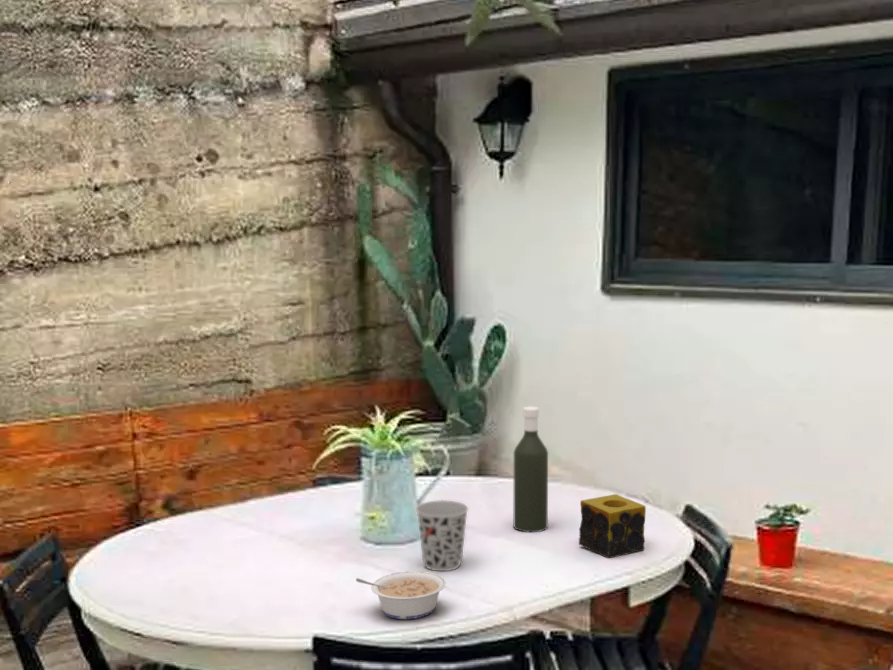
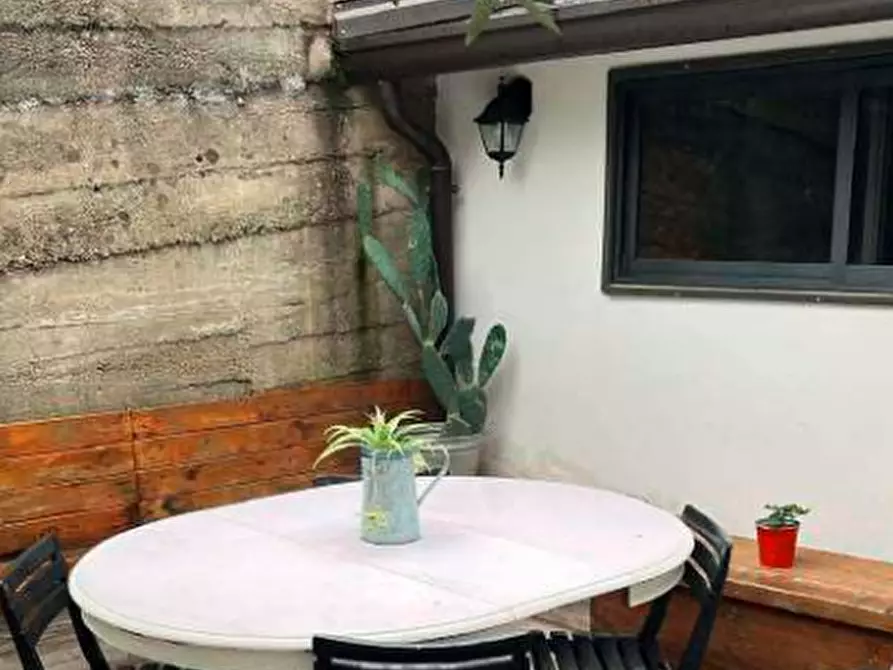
- legume [355,570,447,620]
- bottle [513,405,549,533]
- cup [415,499,469,572]
- candle [578,493,647,559]
